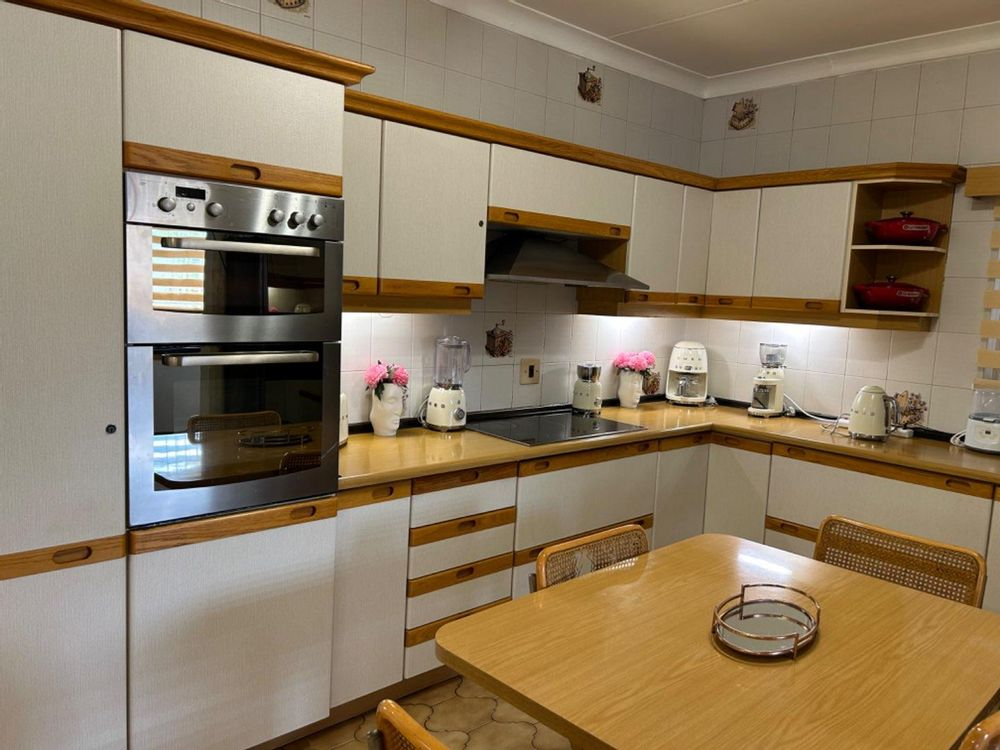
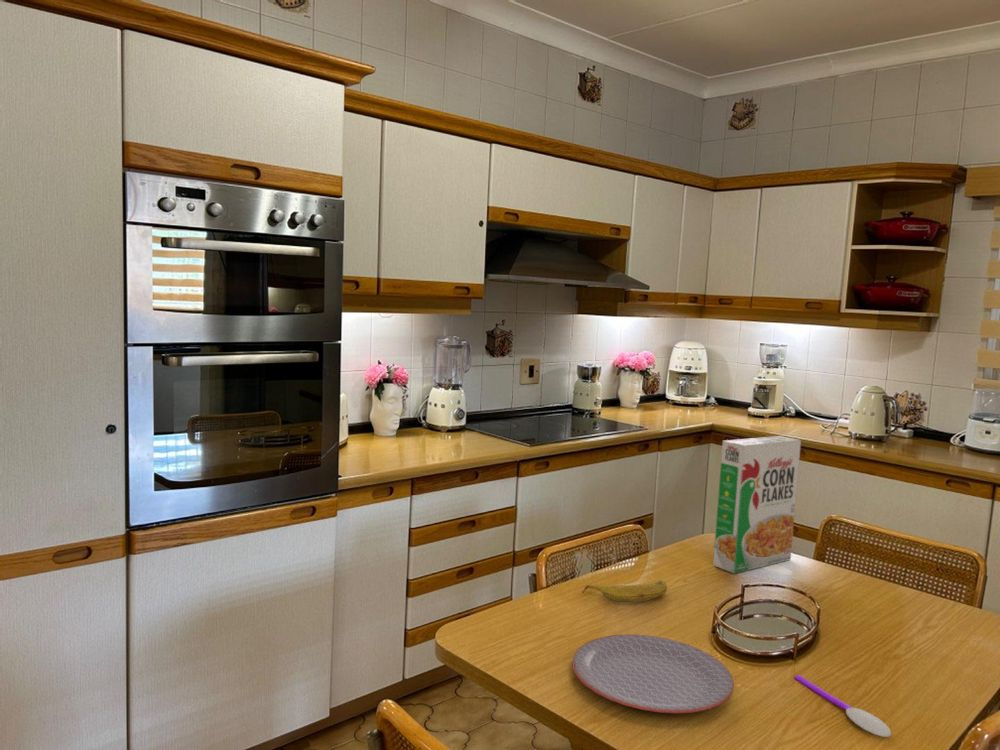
+ spoon [793,674,892,738]
+ cereal box [712,435,802,574]
+ plate [571,633,735,714]
+ fruit [581,579,668,603]
